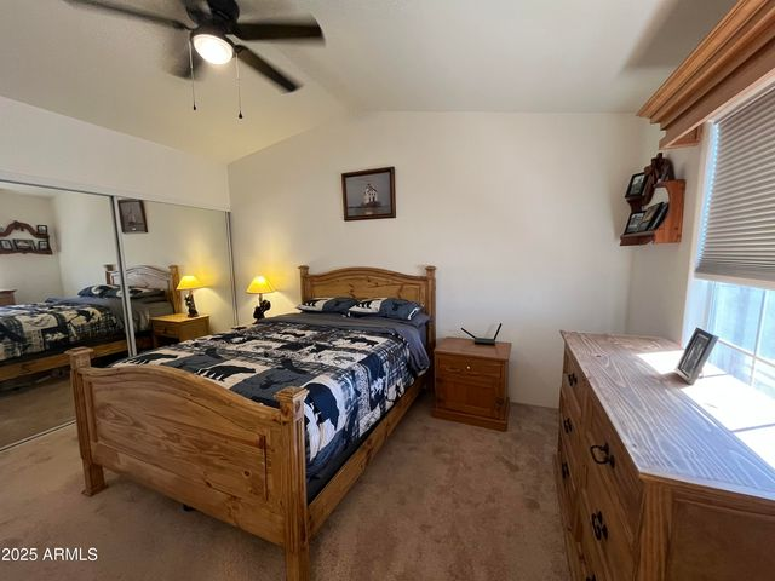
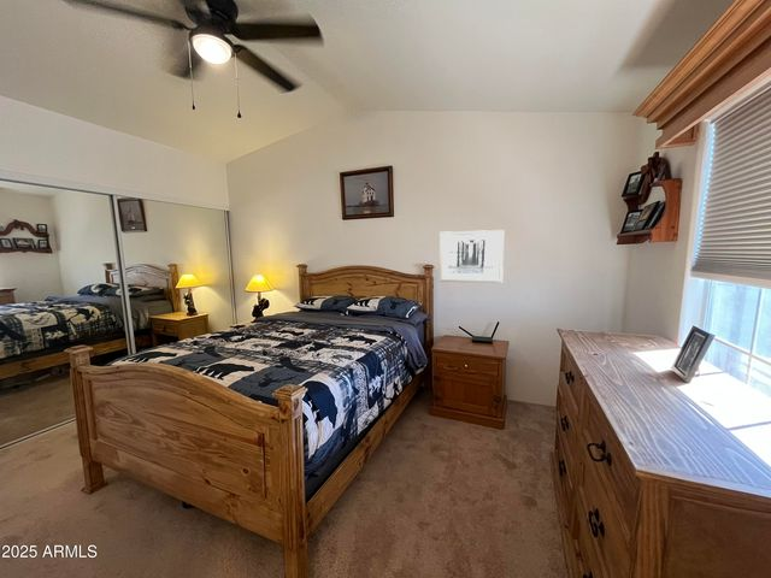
+ wall art [439,229,505,284]
